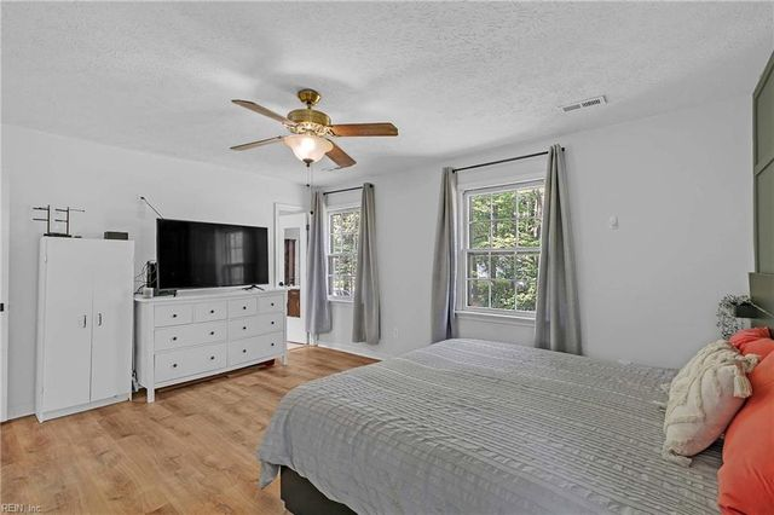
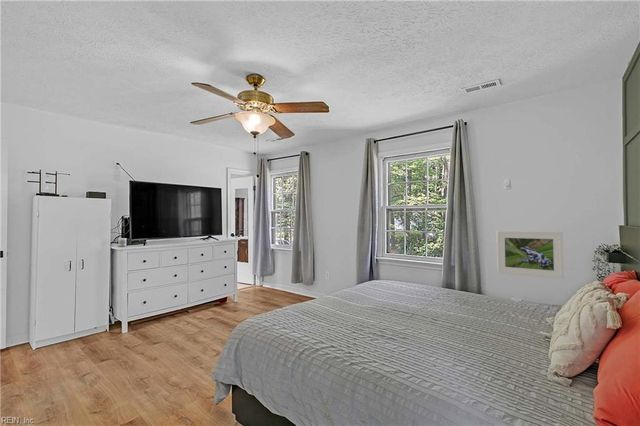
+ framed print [496,230,565,280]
